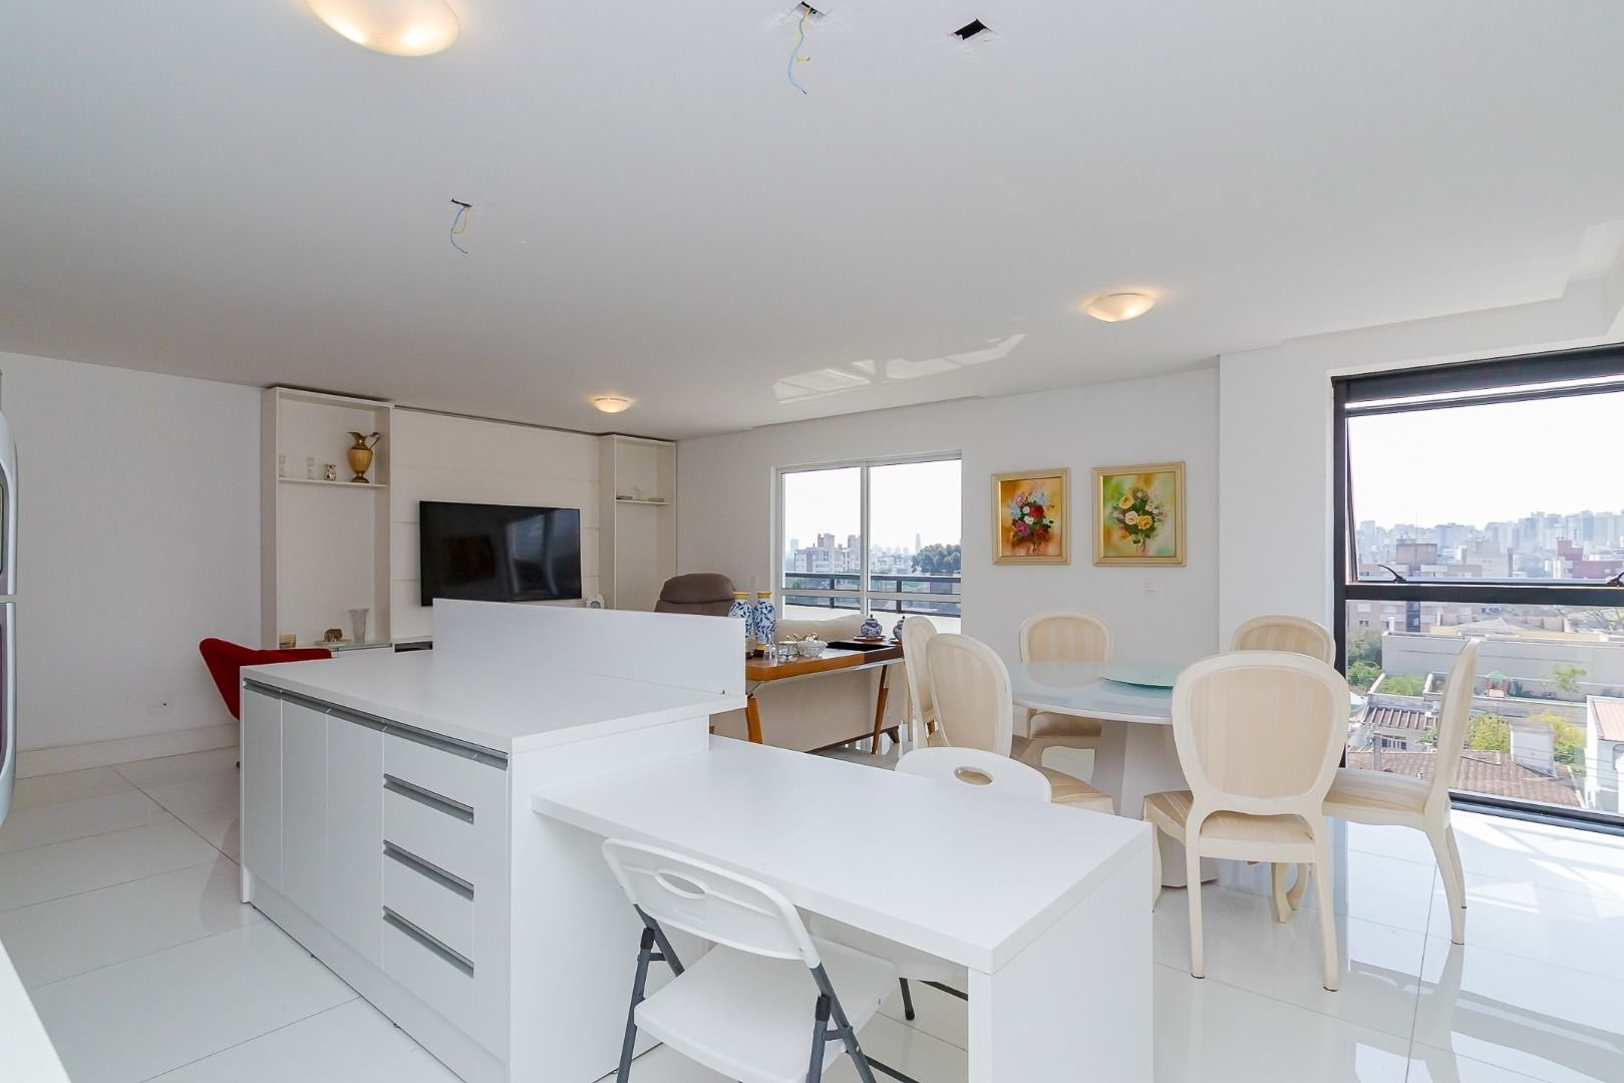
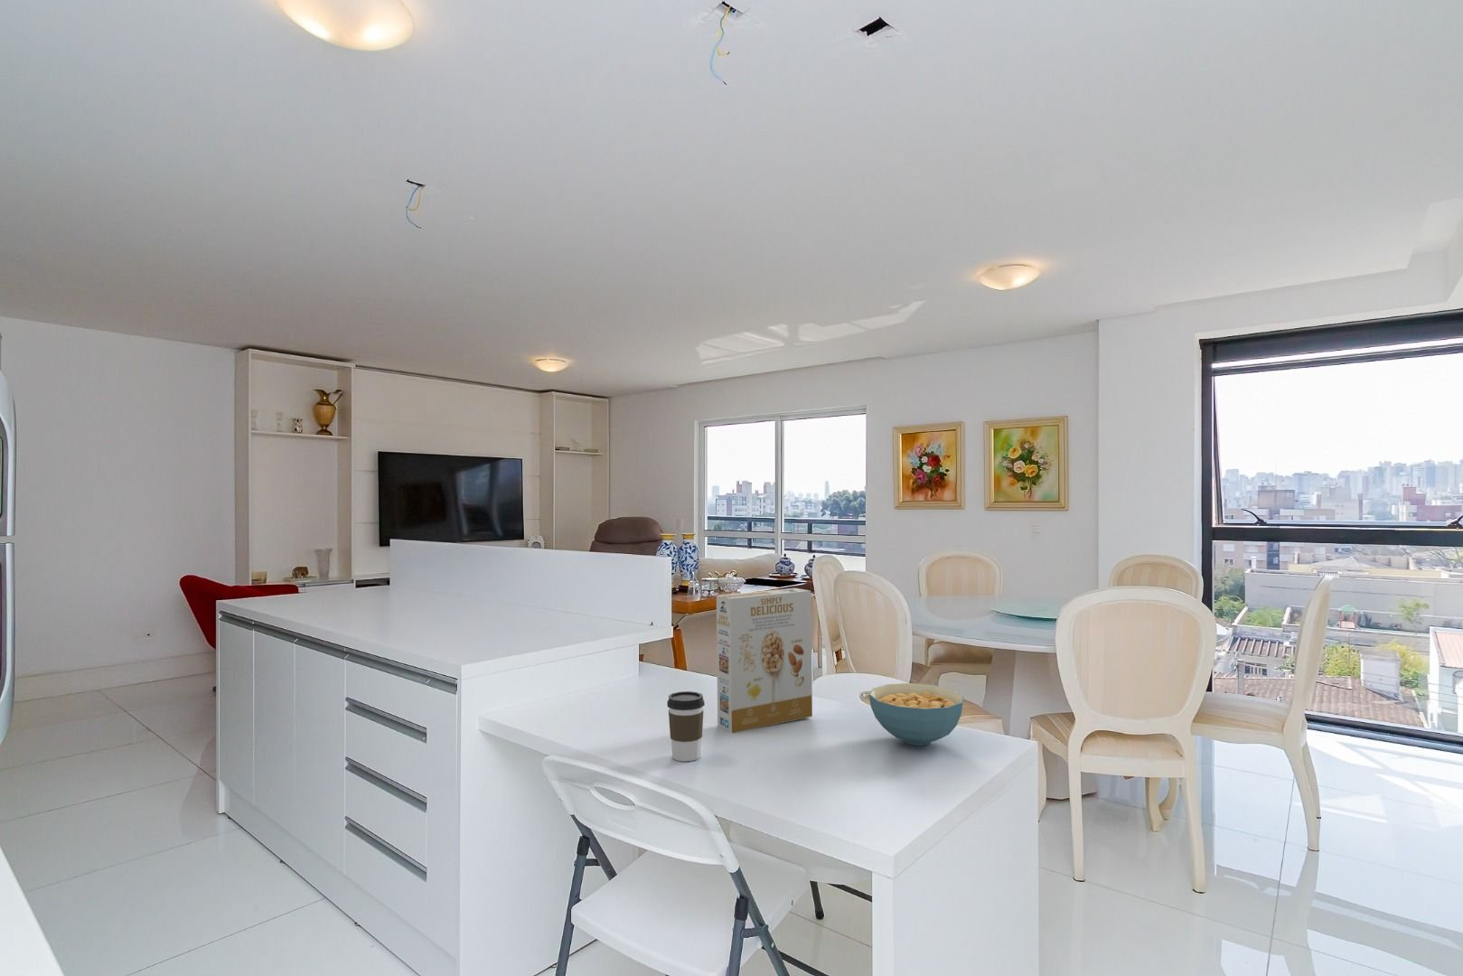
+ cereal box [716,587,814,734]
+ coffee cup [666,691,706,761]
+ cereal bowl [868,682,965,746]
